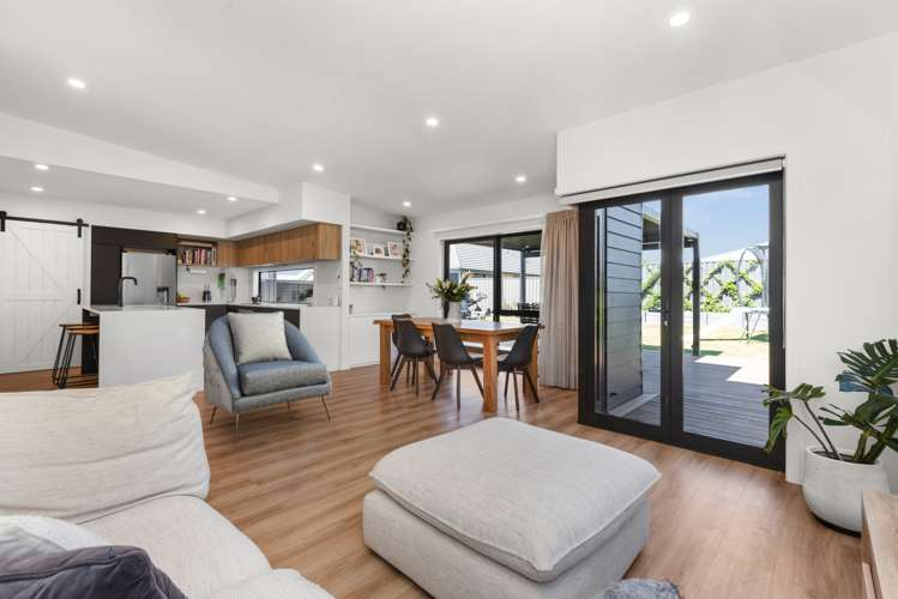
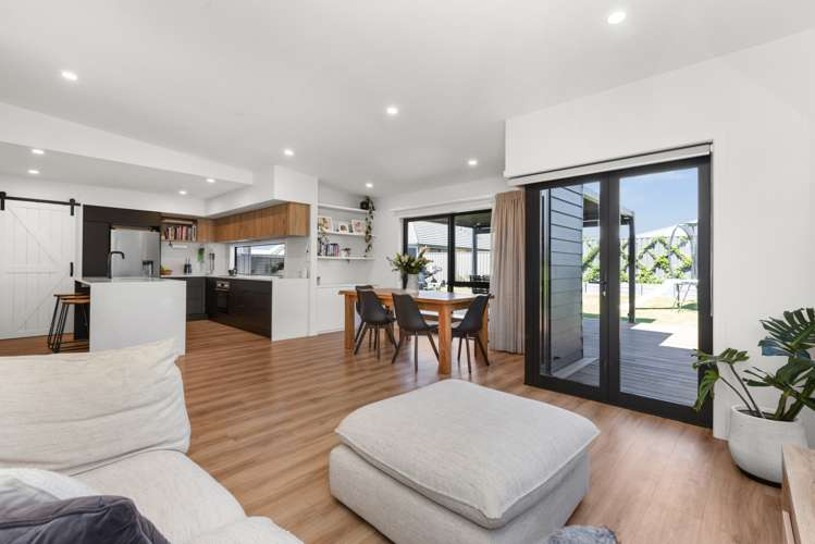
- armchair [201,310,332,444]
